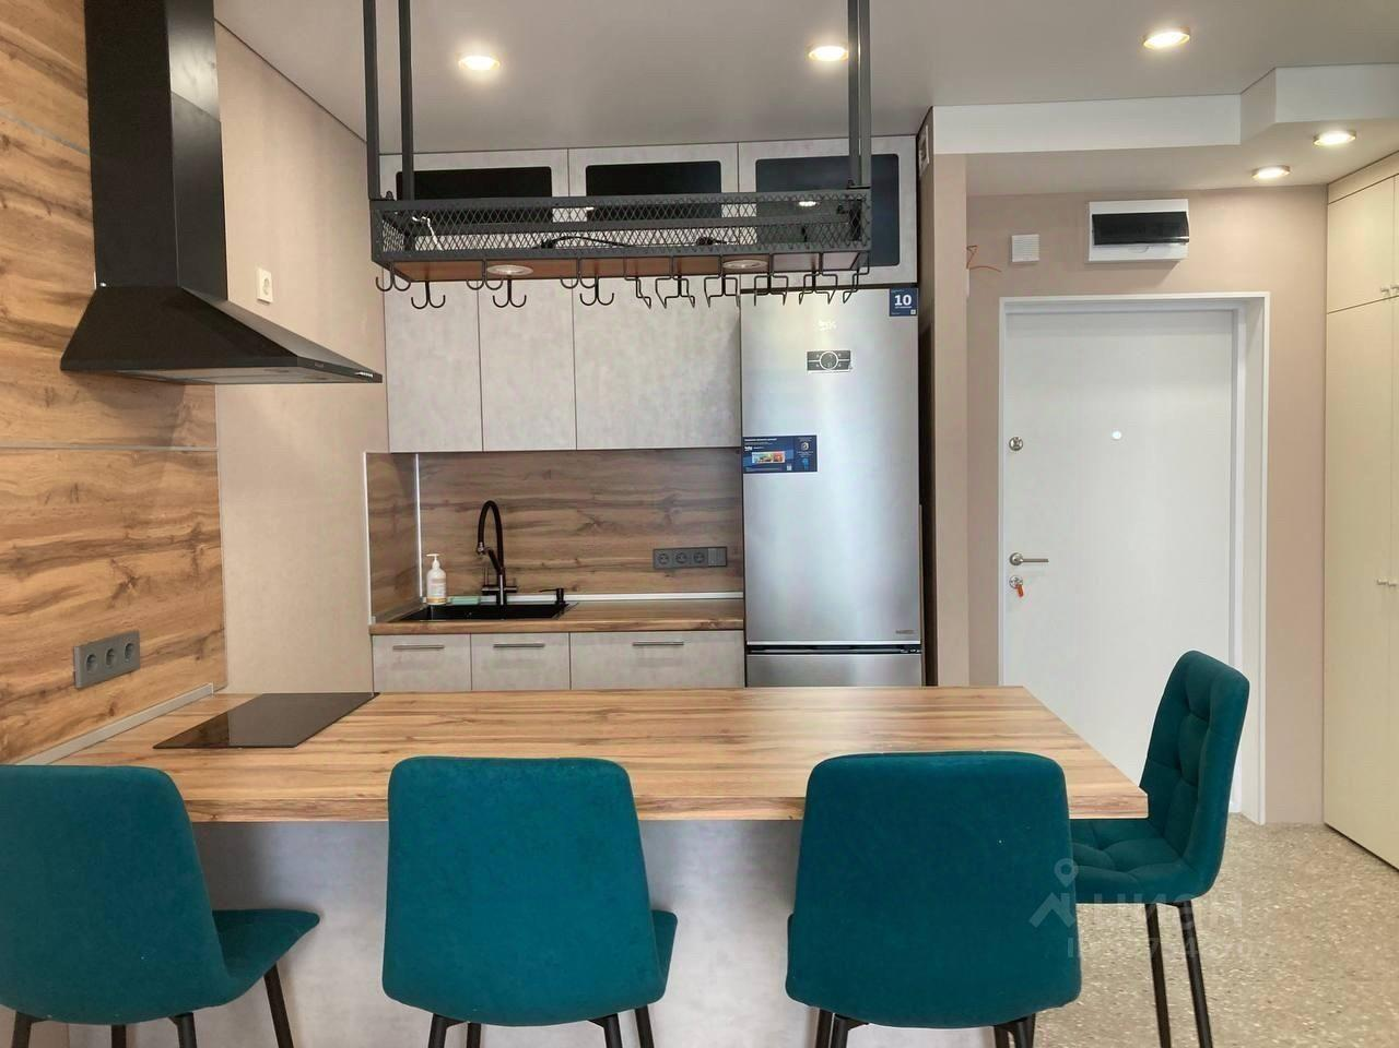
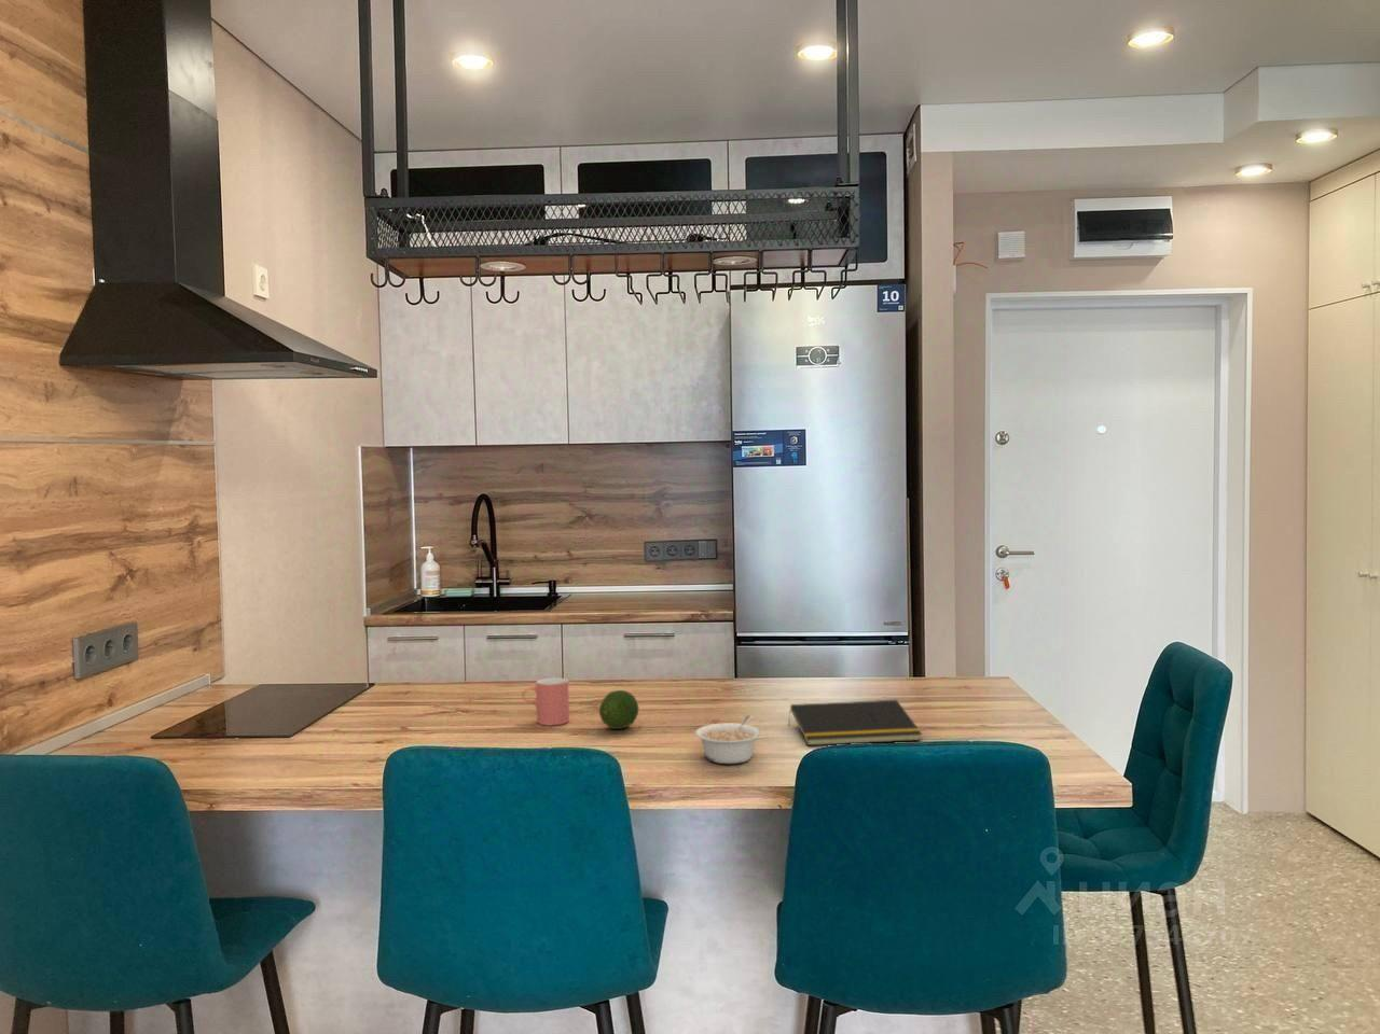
+ fruit [599,690,639,730]
+ legume [694,714,762,765]
+ notepad [787,699,923,746]
+ cup [520,678,570,726]
